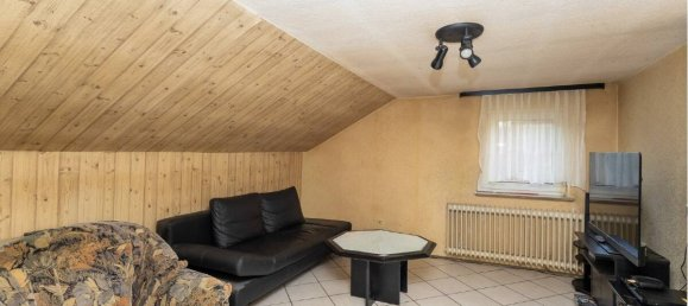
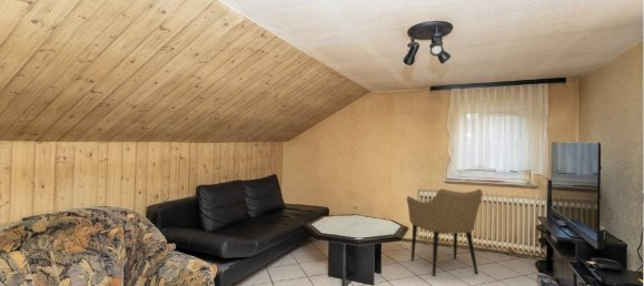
+ armchair [406,187,484,277]
